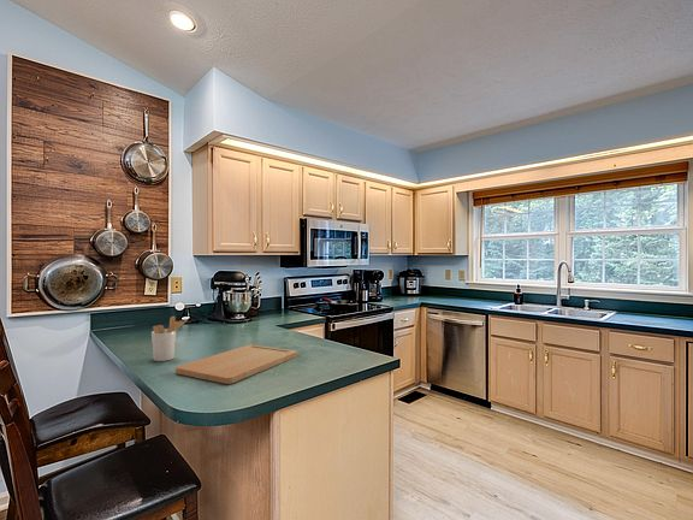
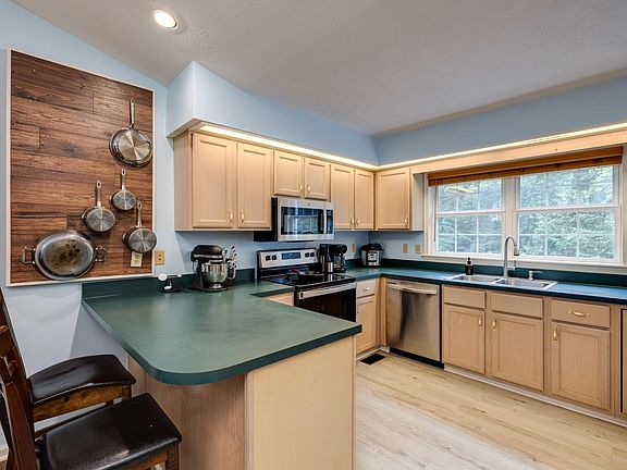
- utensil holder [150,315,188,362]
- cutting board [174,343,298,385]
